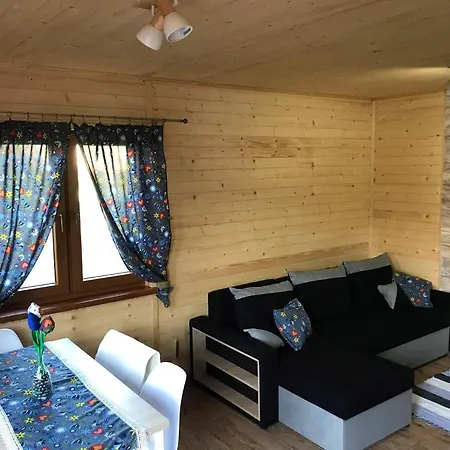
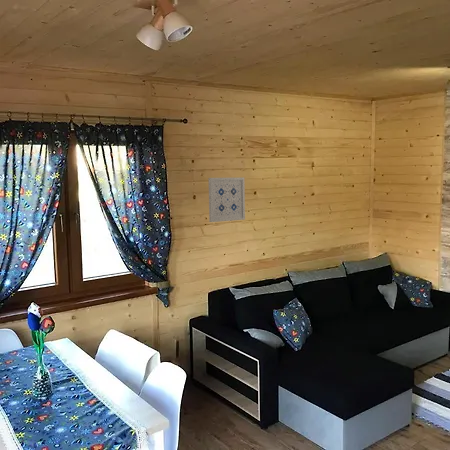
+ wall art [207,177,246,223]
